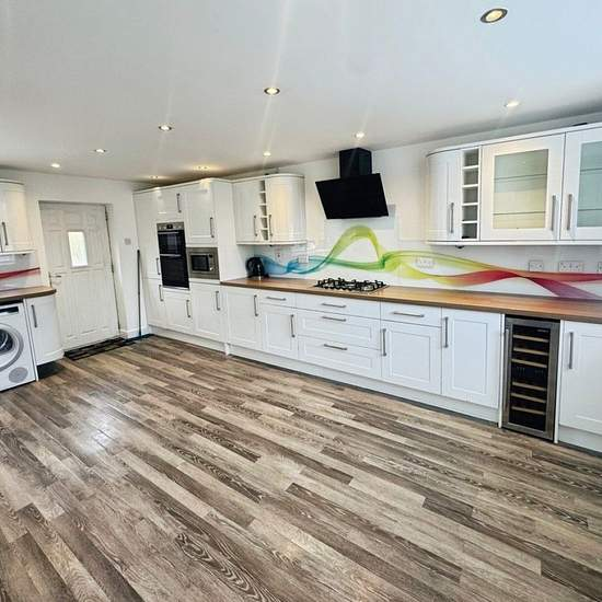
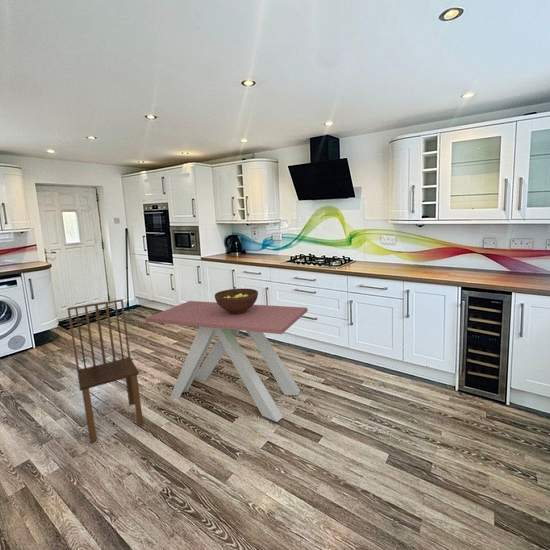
+ fruit bowl [214,288,259,314]
+ dining chair [66,298,144,443]
+ dining table [144,300,309,423]
